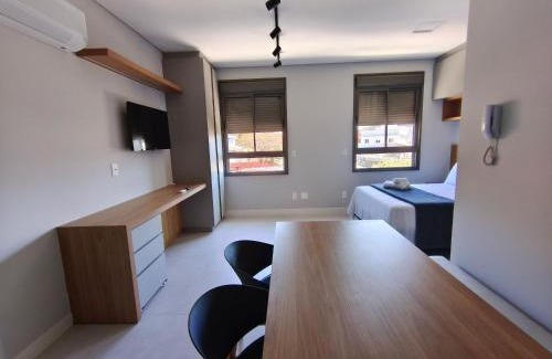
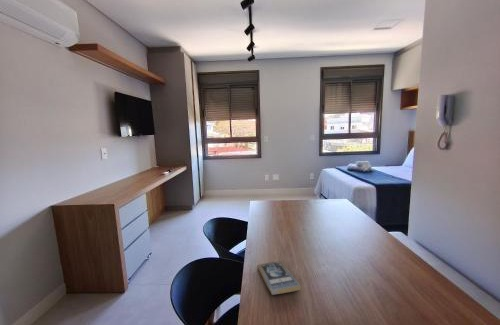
+ book [256,260,302,296]
